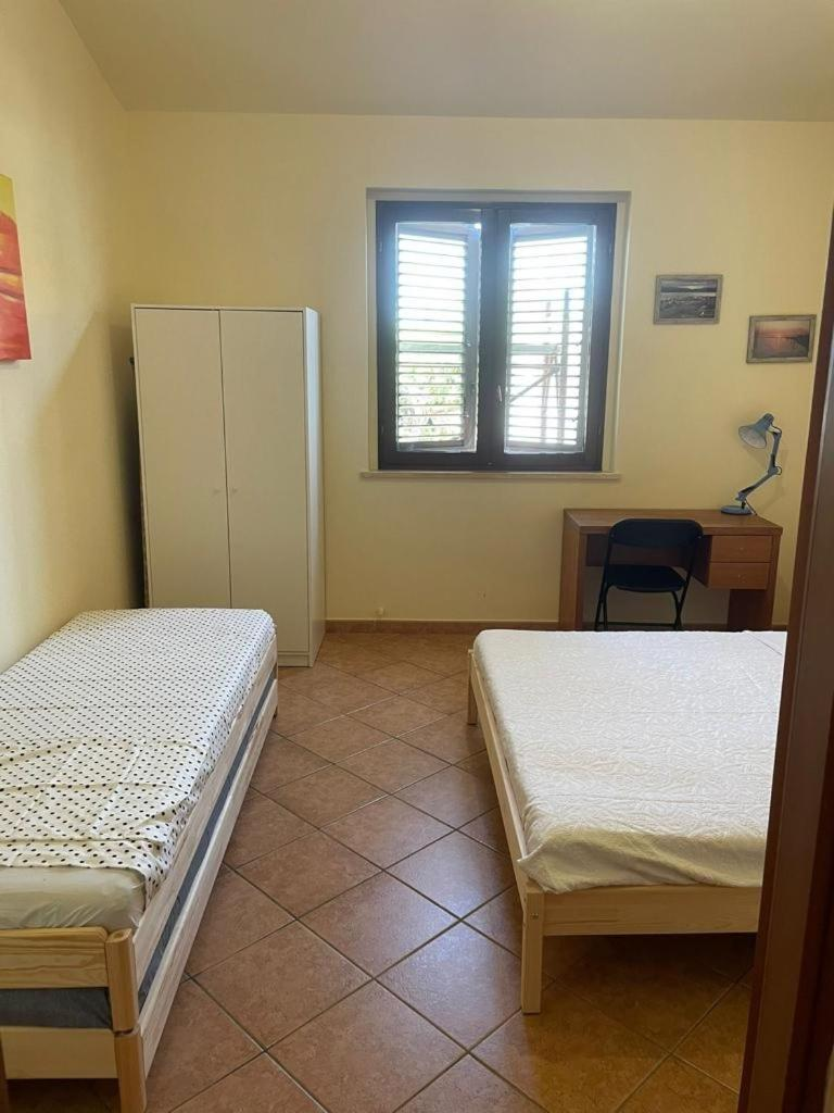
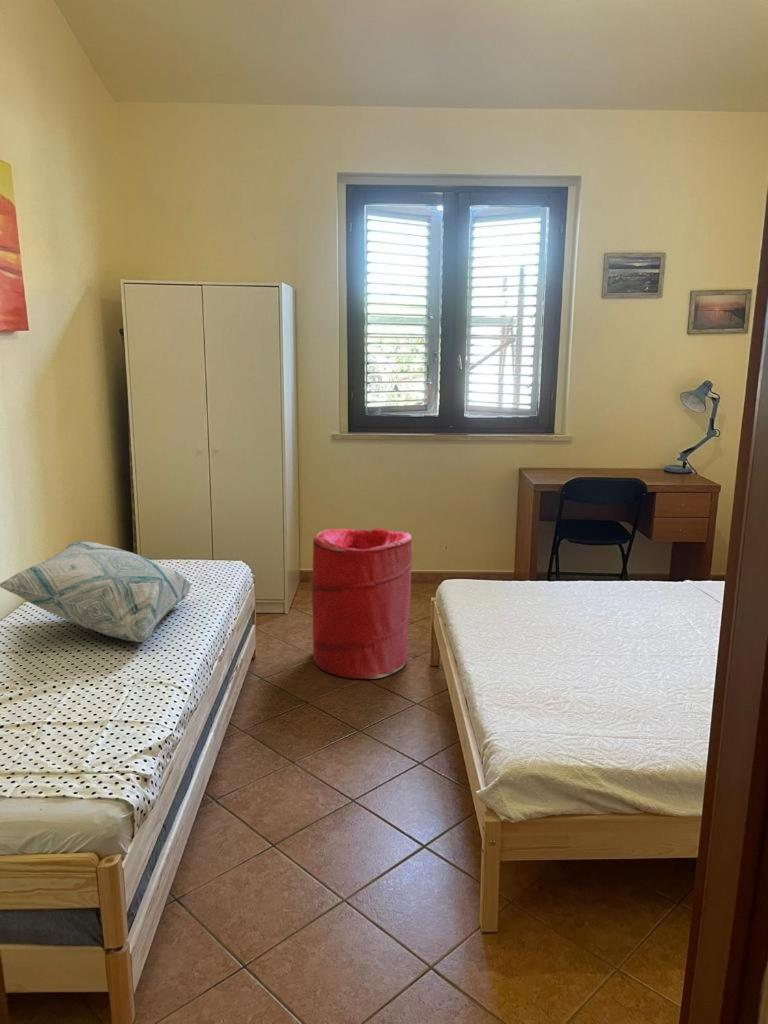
+ laundry hamper [311,527,413,680]
+ decorative pillow [0,540,192,643]
